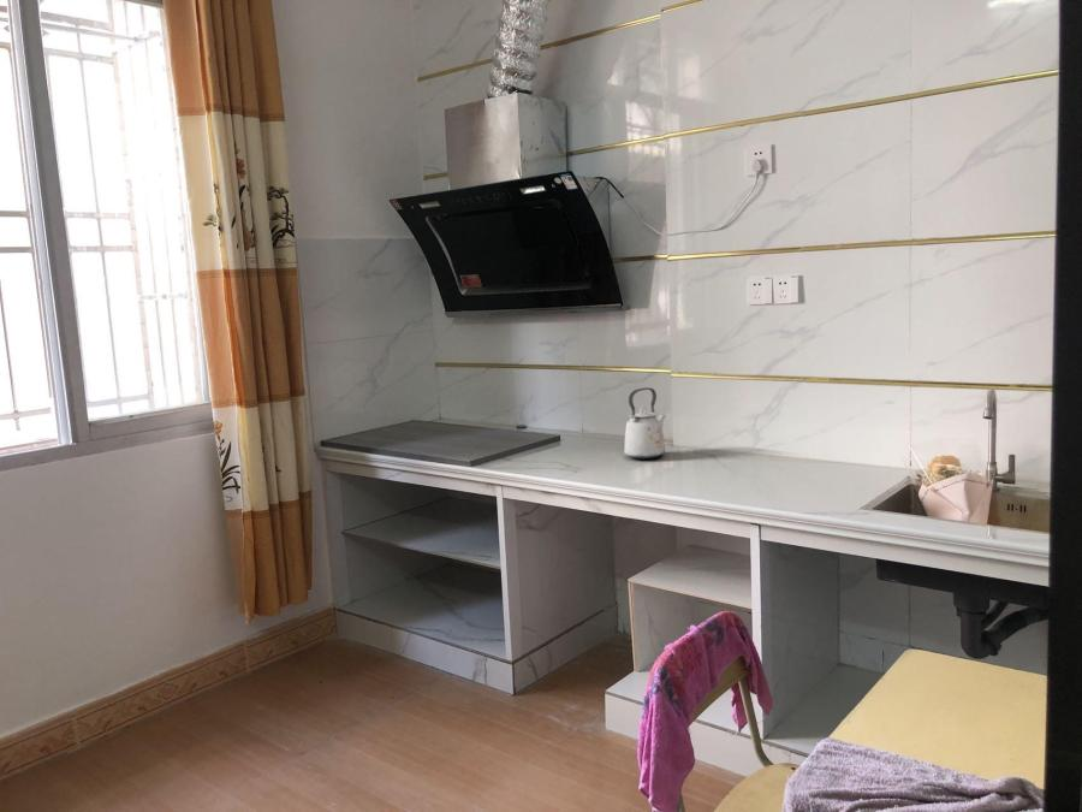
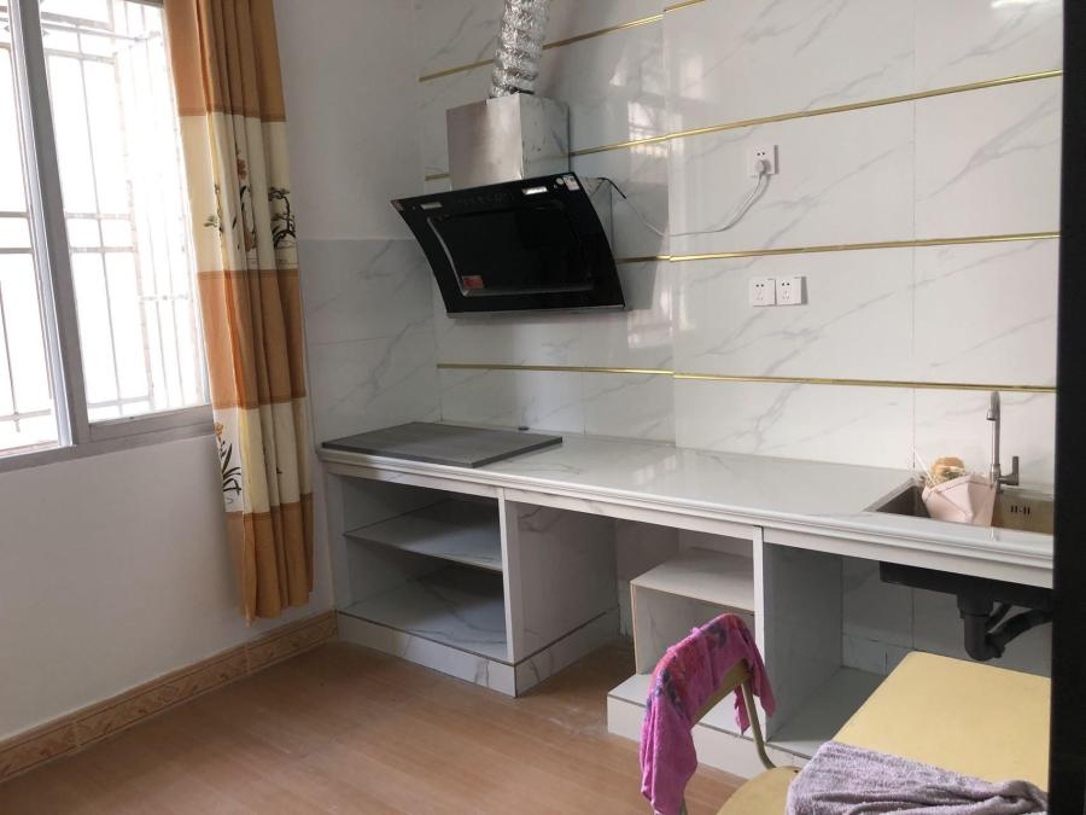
- kettle [623,386,667,461]
